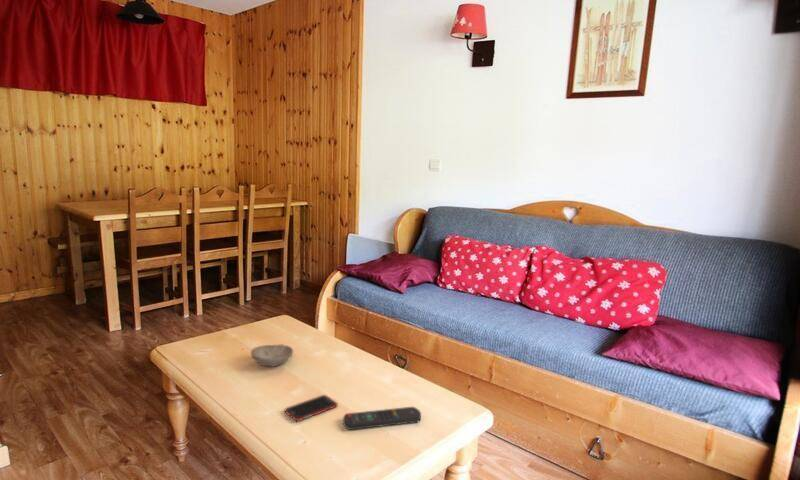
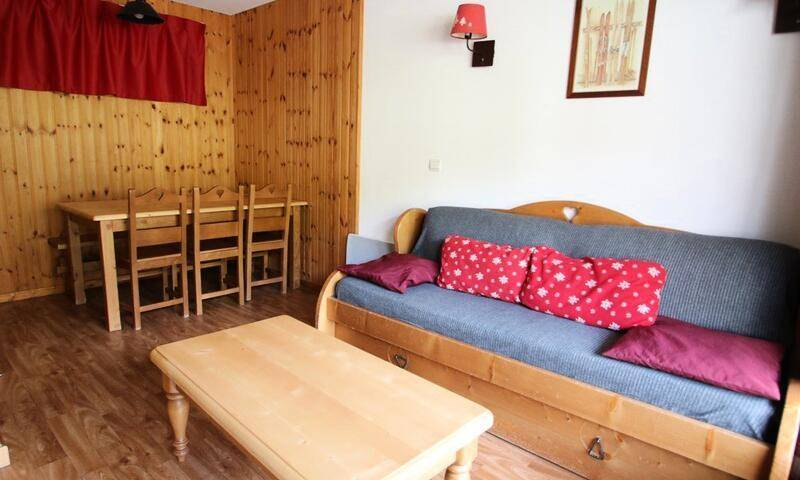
- bowl [250,344,294,367]
- remote control [342,406,422,431]
- cell phone [284,394,339,422]
